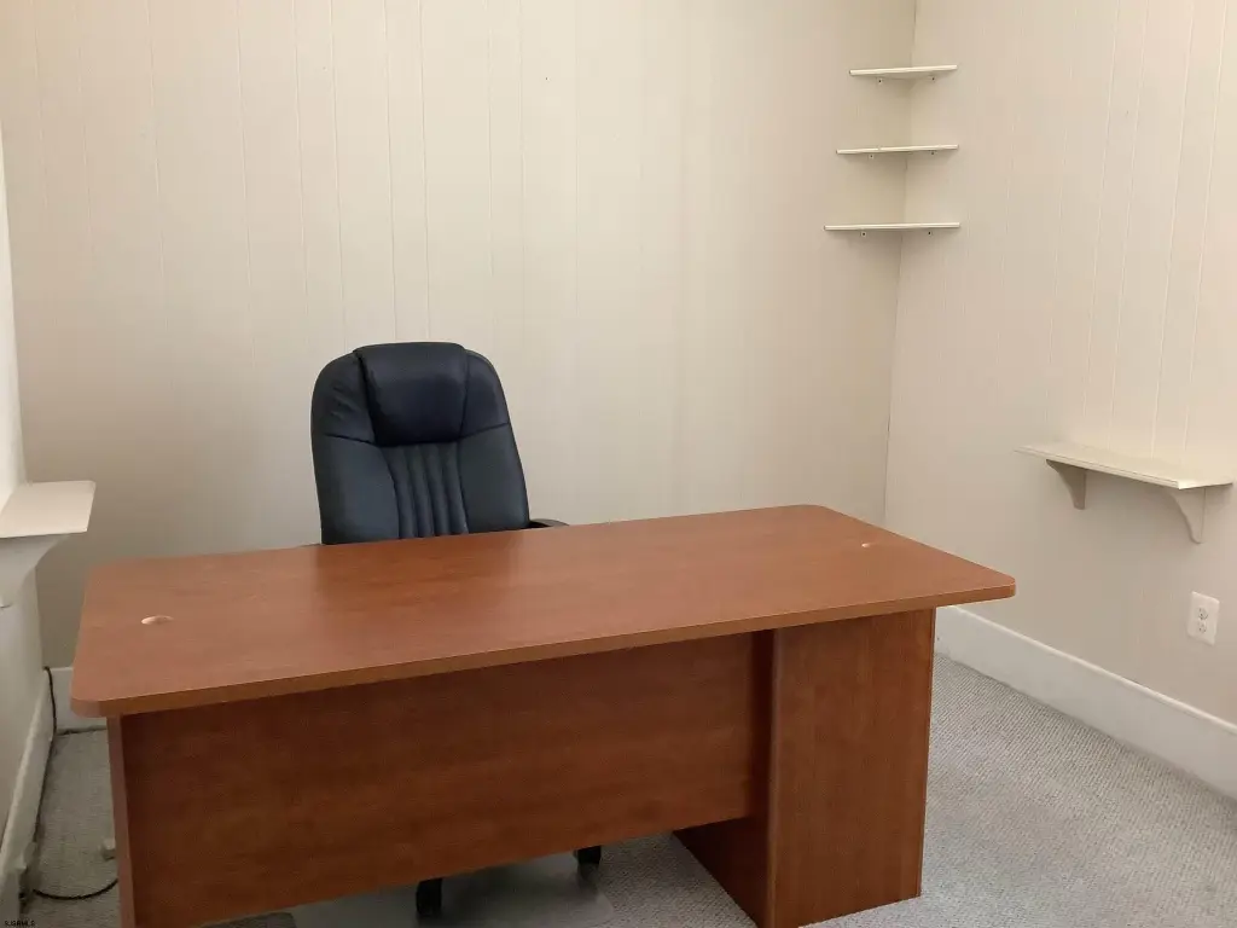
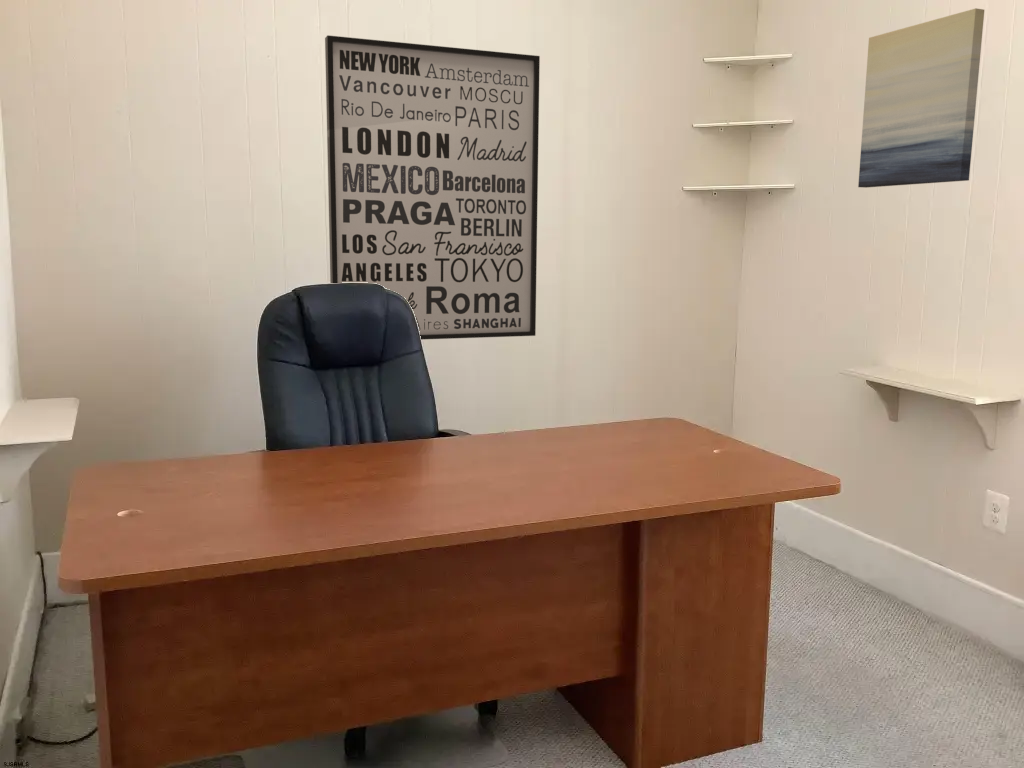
+ wall art [324,34,541,341]
+ wall art [857,7,985,188]
